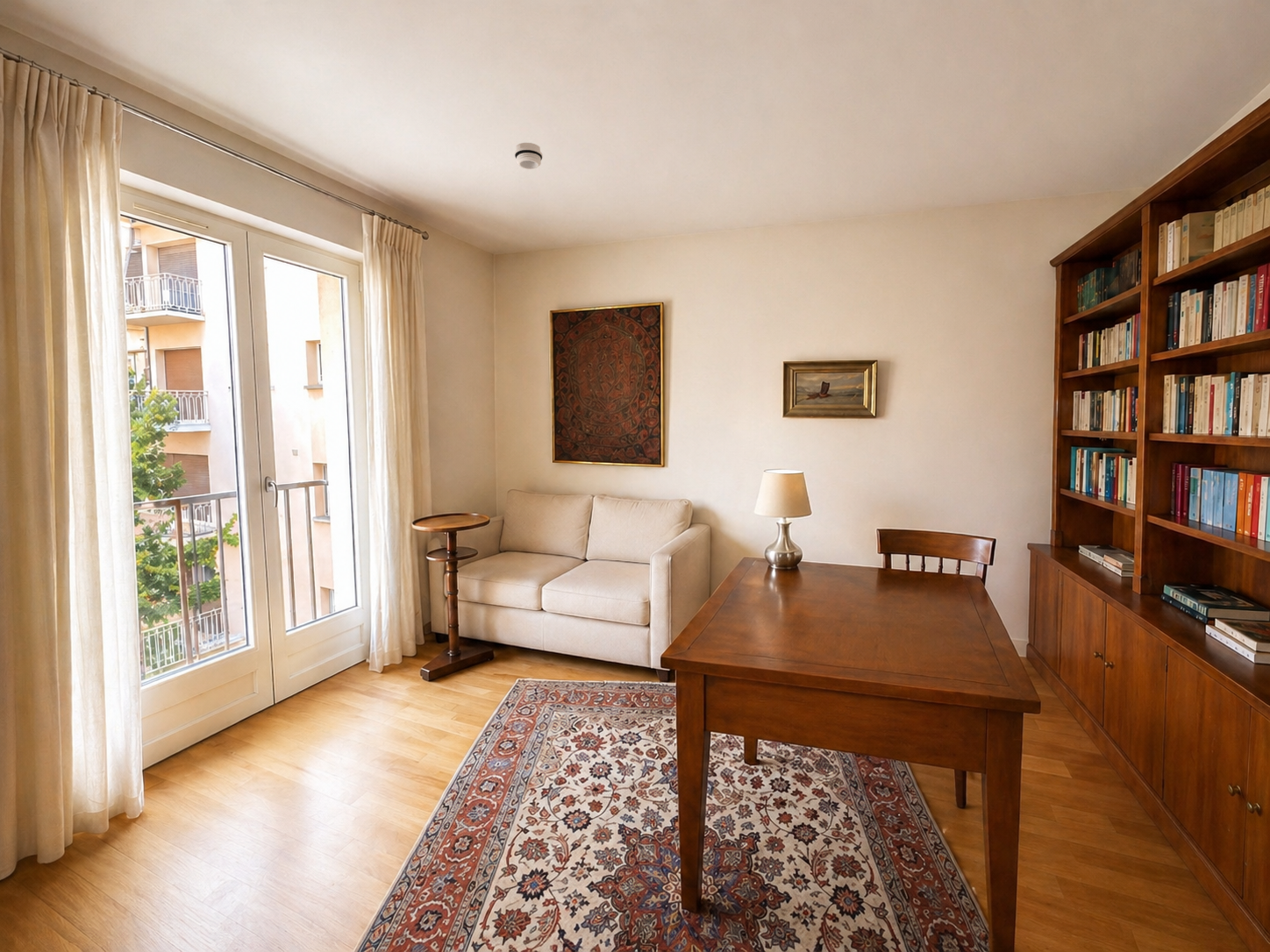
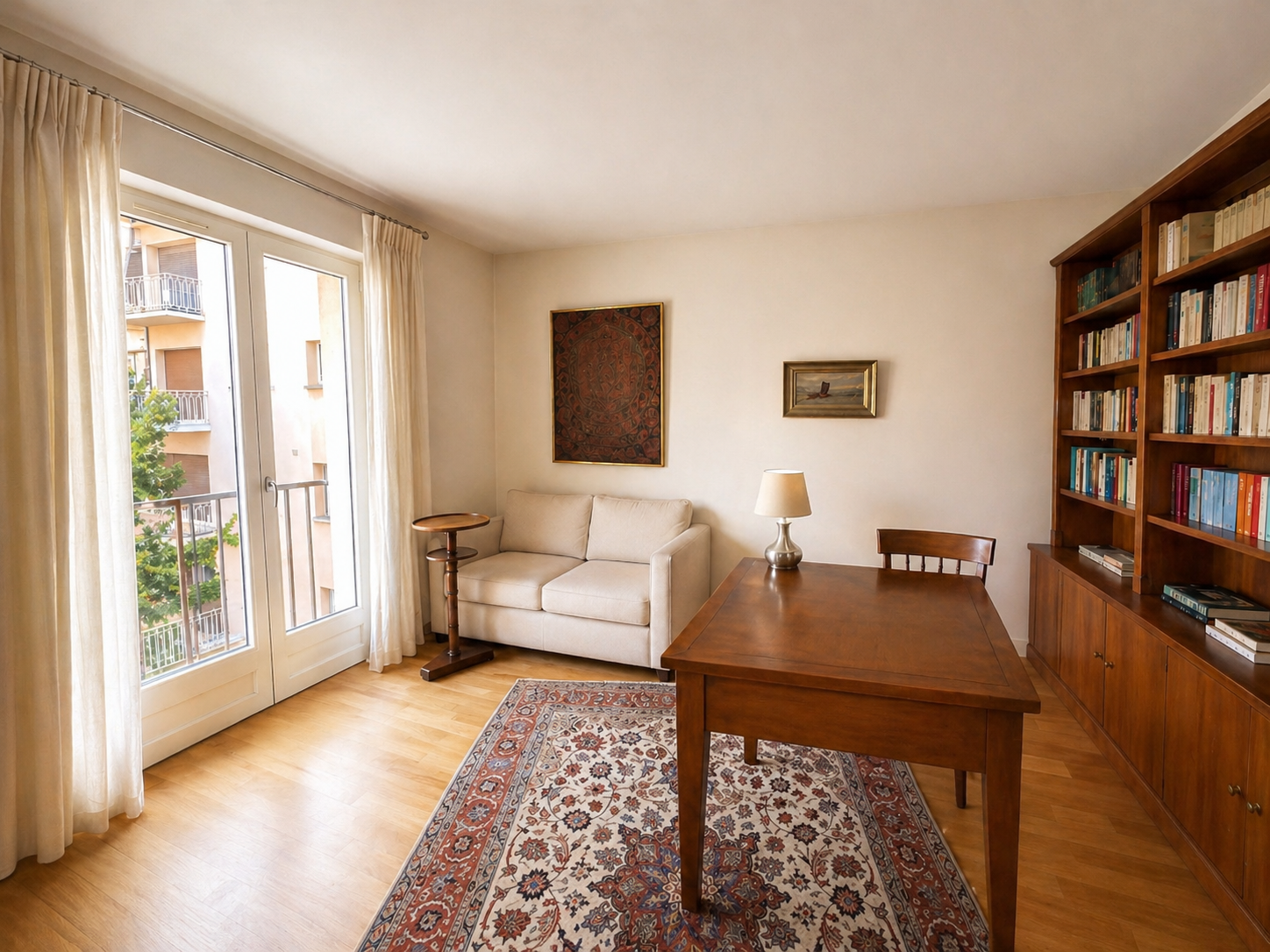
- smoke detector [514,142,544,170]
